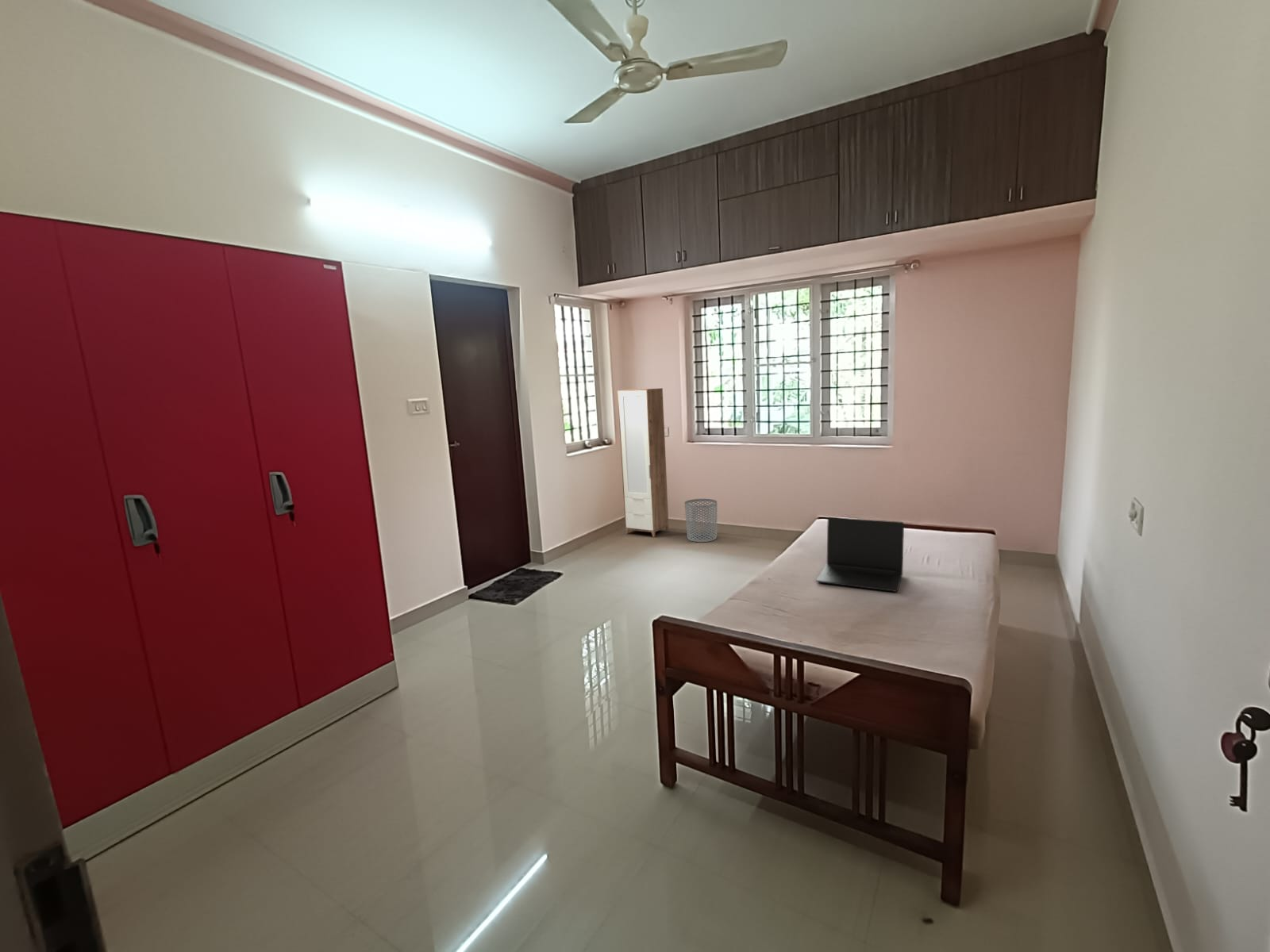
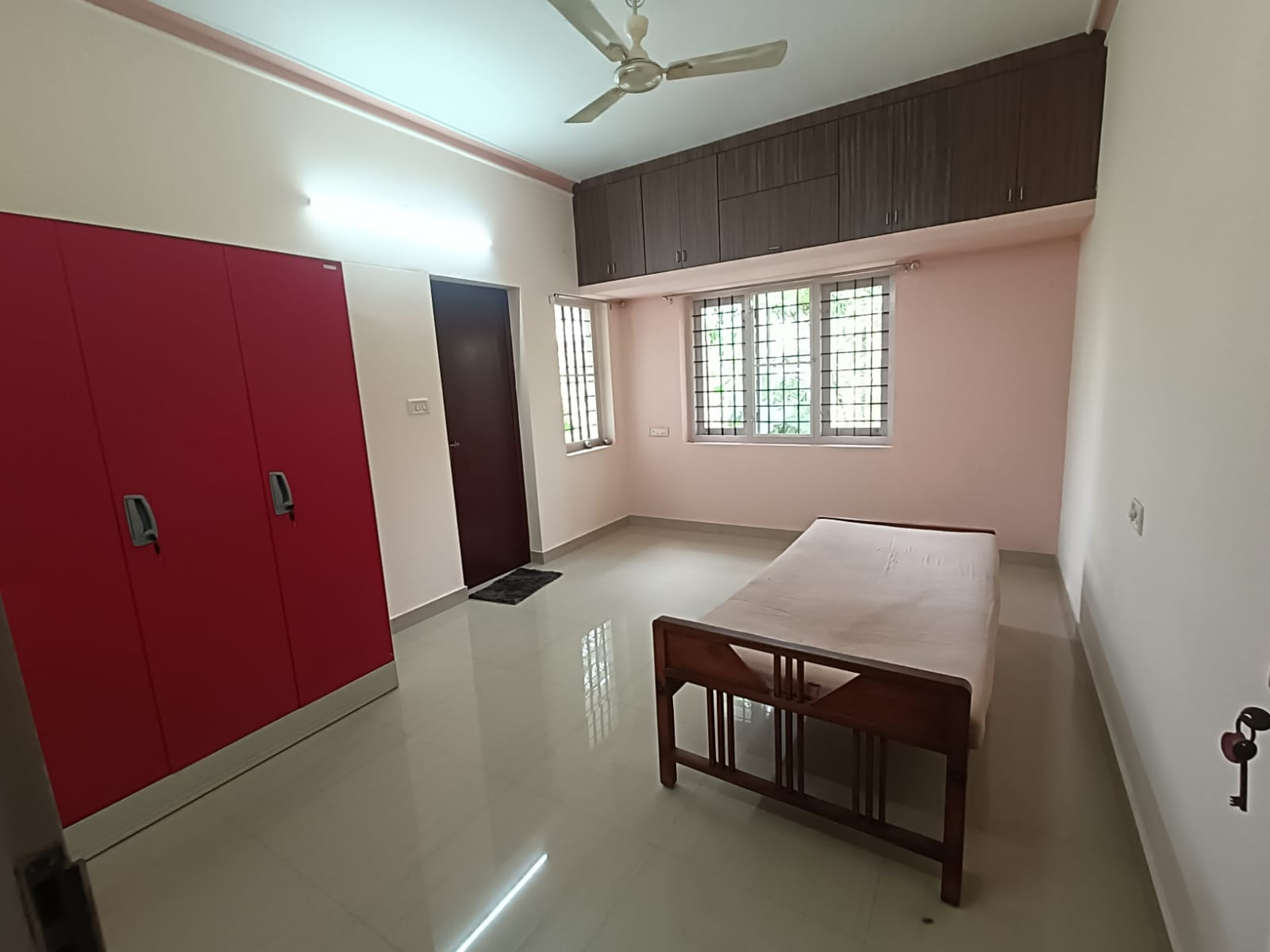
- waste bin [684,498,718,543]
- laptop [816,516,905,593]
- cabinet [617,387,670,538]
